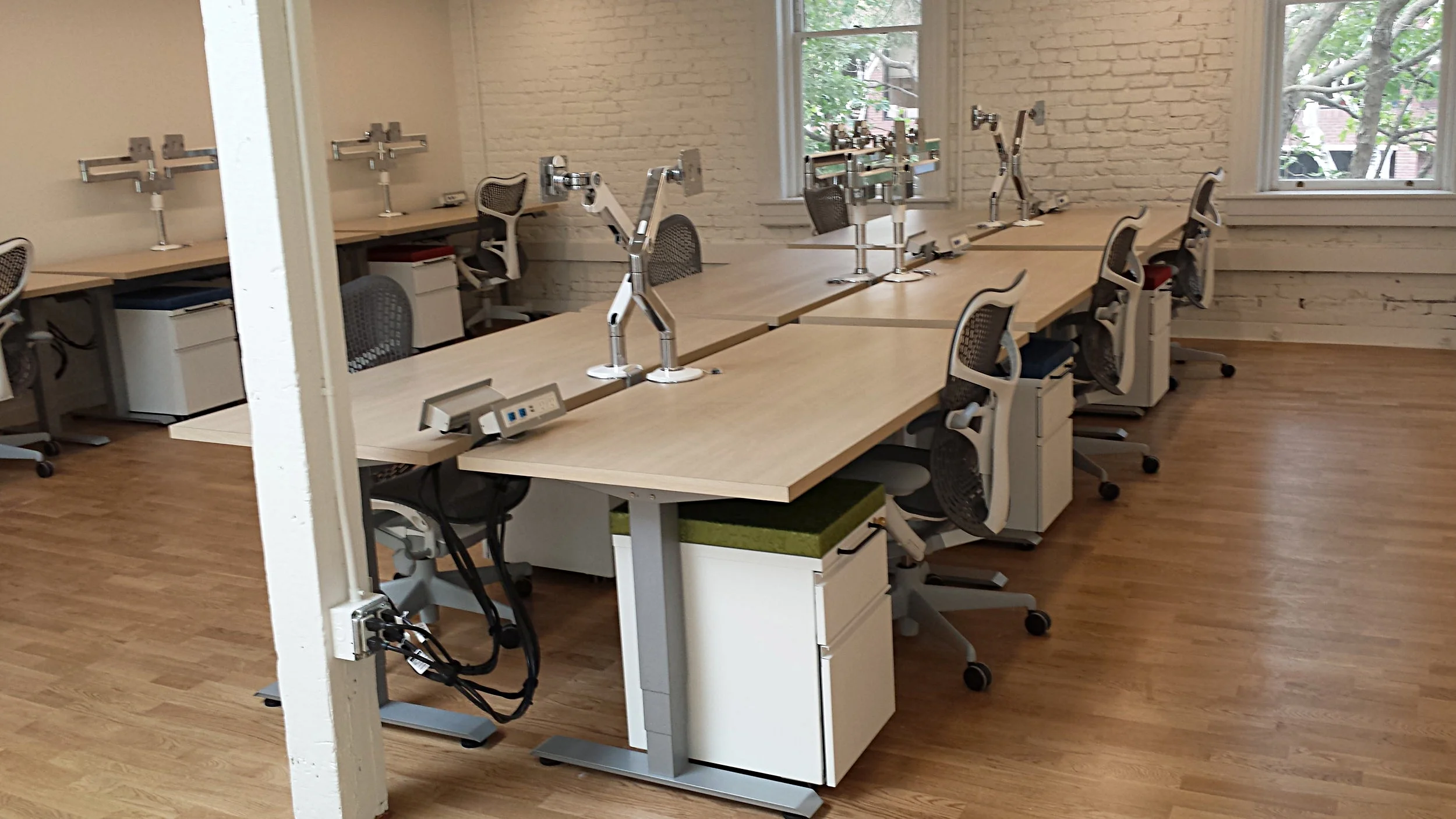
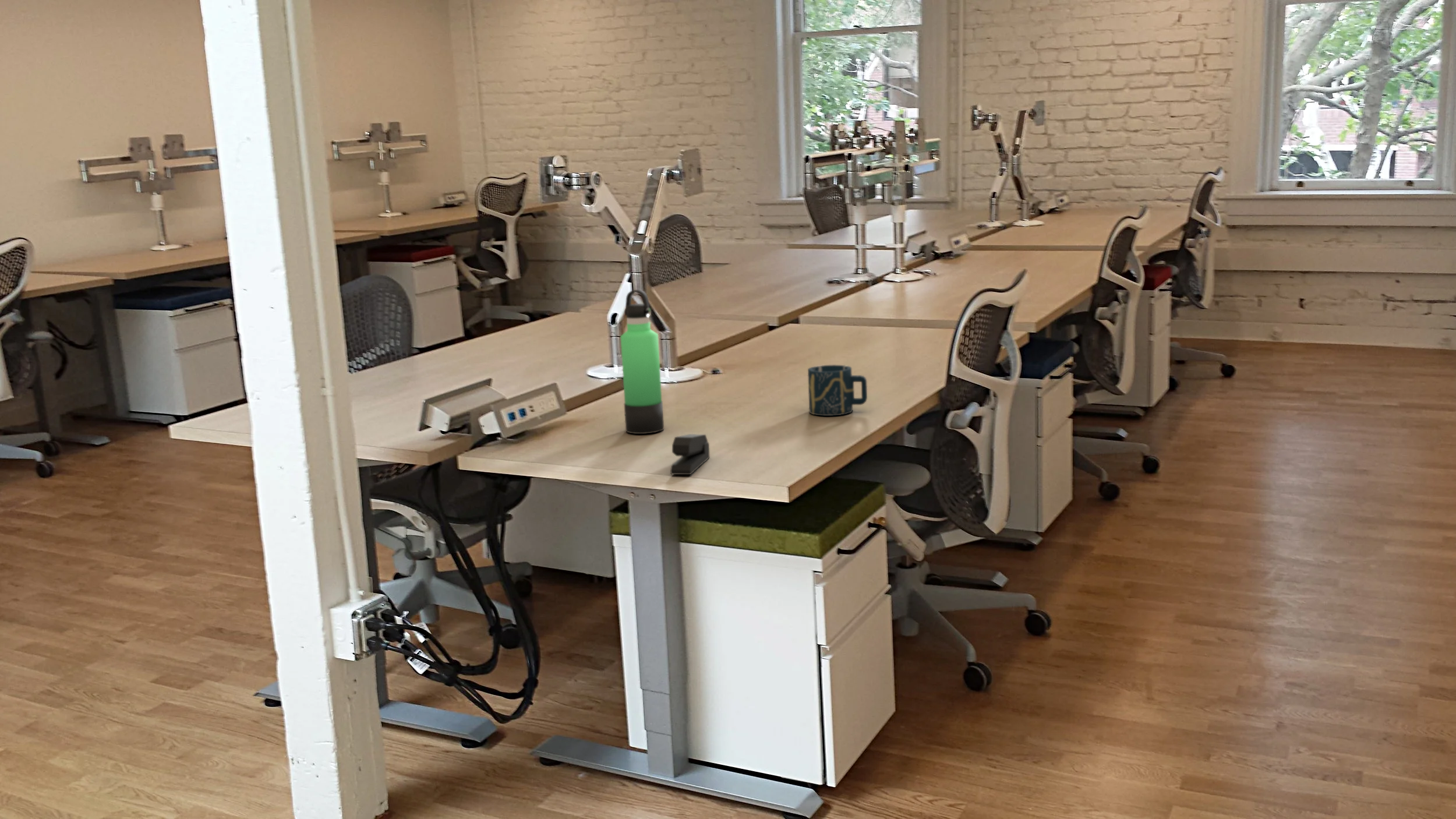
+ stapler [670,433,711,475]
+ thermos bottle [620,289,665,435]
+ cup [807,364,868,416]
